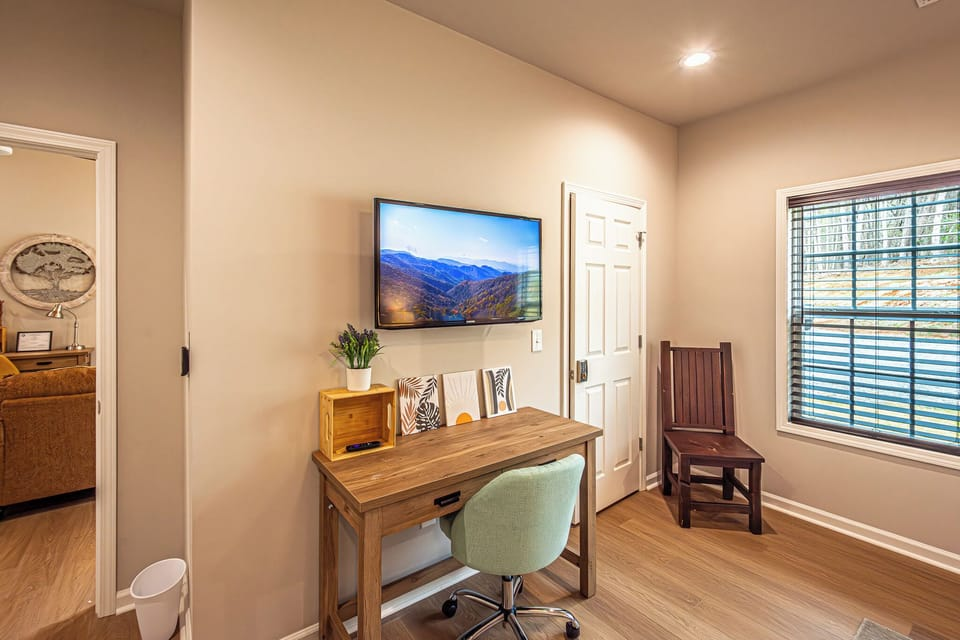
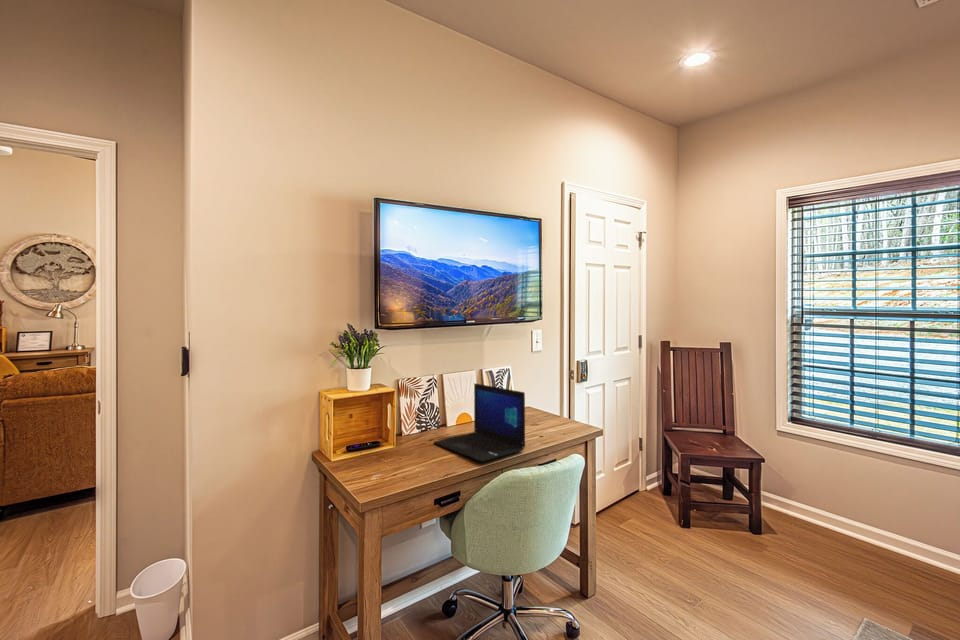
+ laptop [433,382,526,463]
